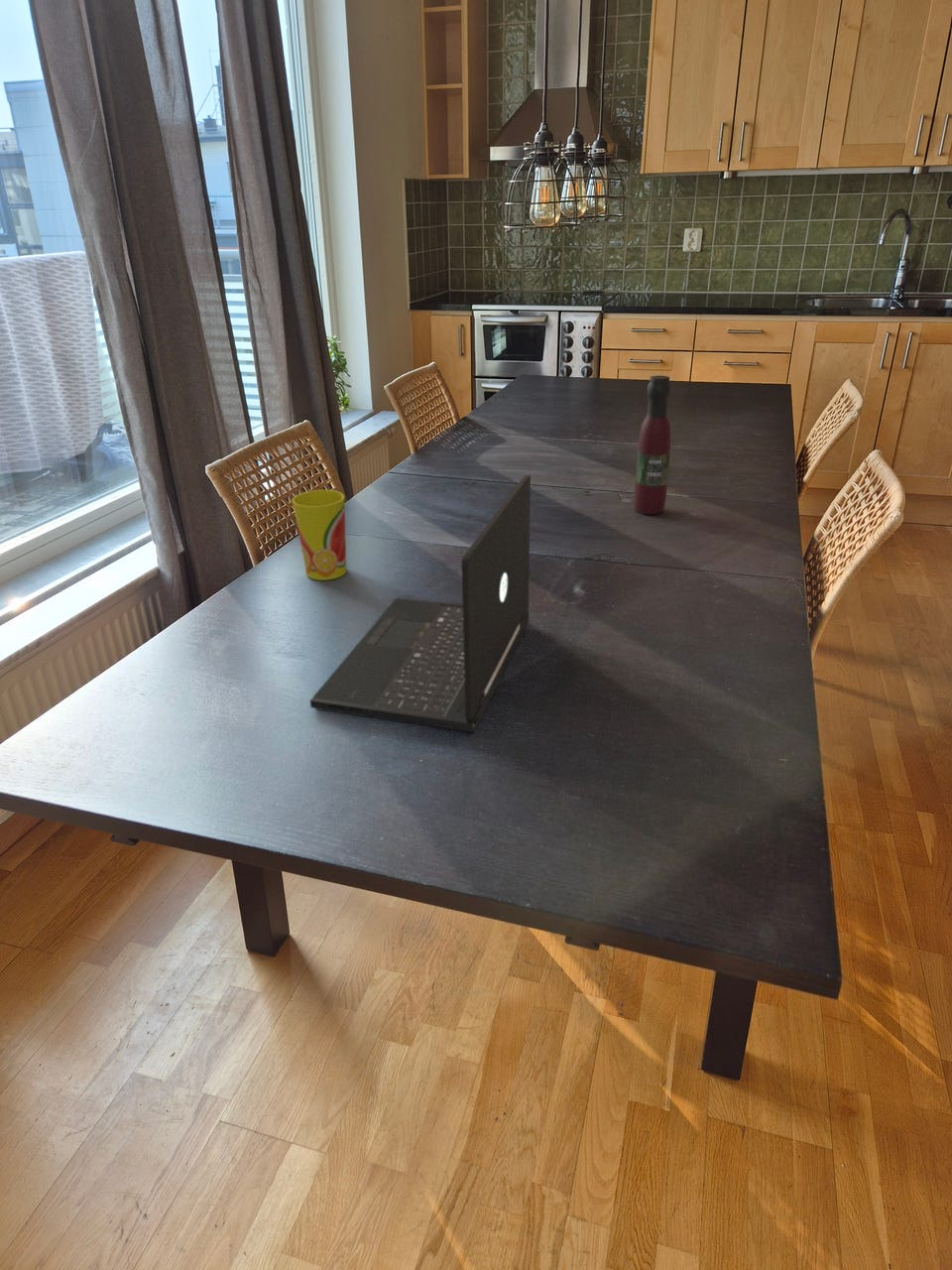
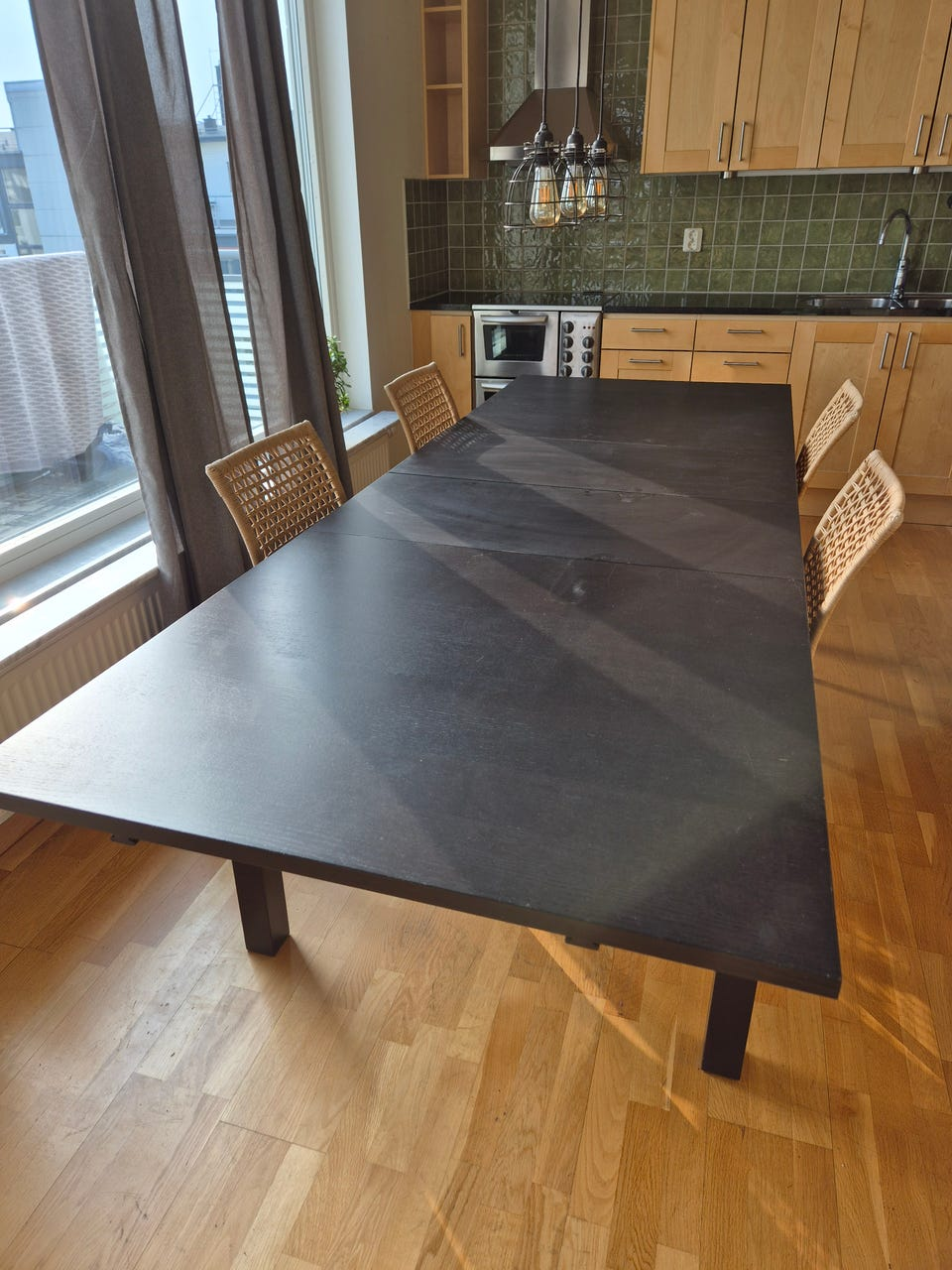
- laptop [309,473,532,733]
- cup [291,489,347,581]
- wine bottle [634,374,671,516]
